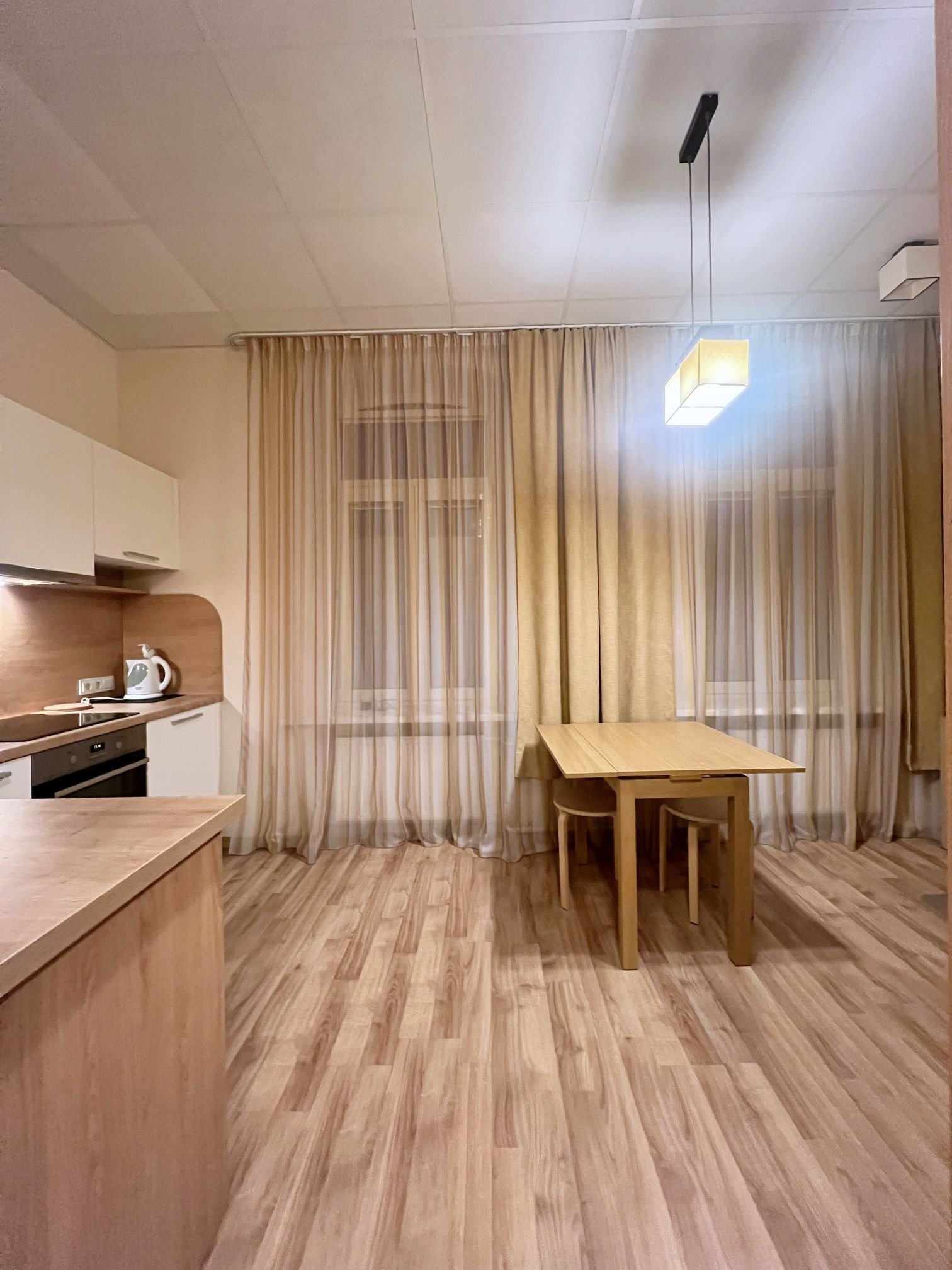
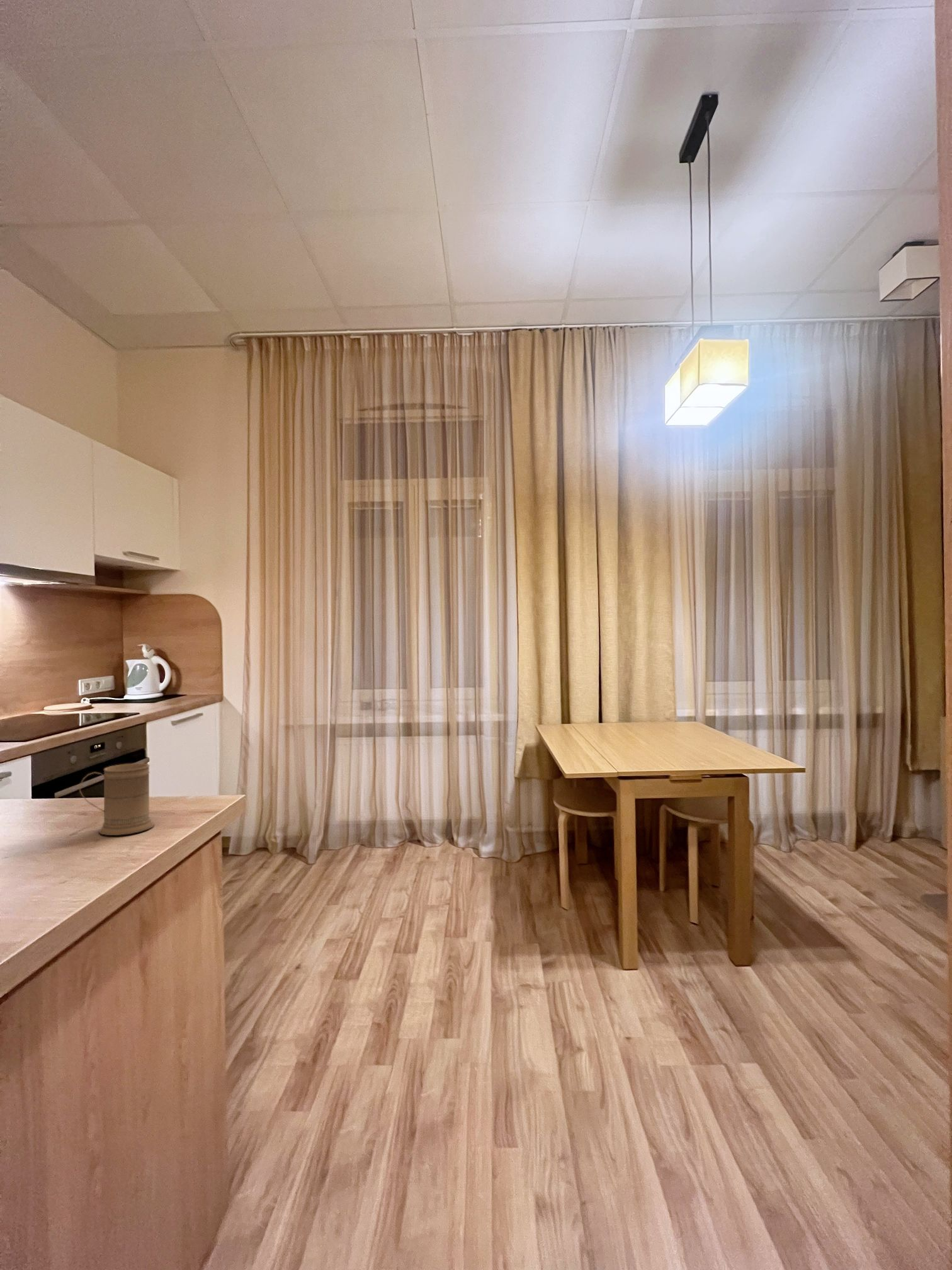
+ mug [79,763,155,836]
